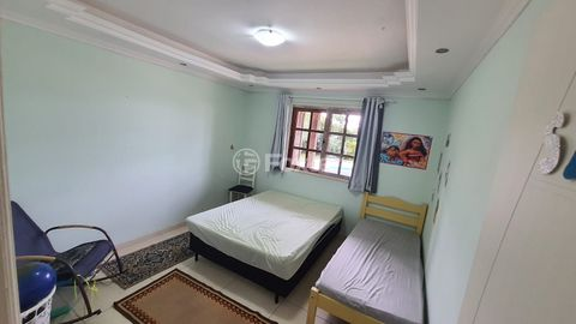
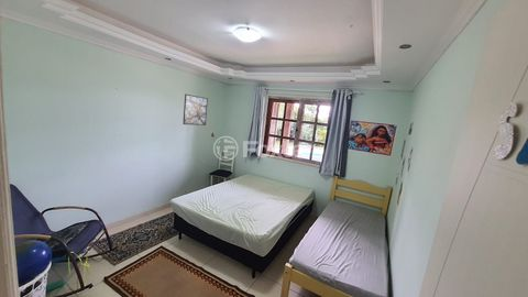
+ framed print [182,94,209,127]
